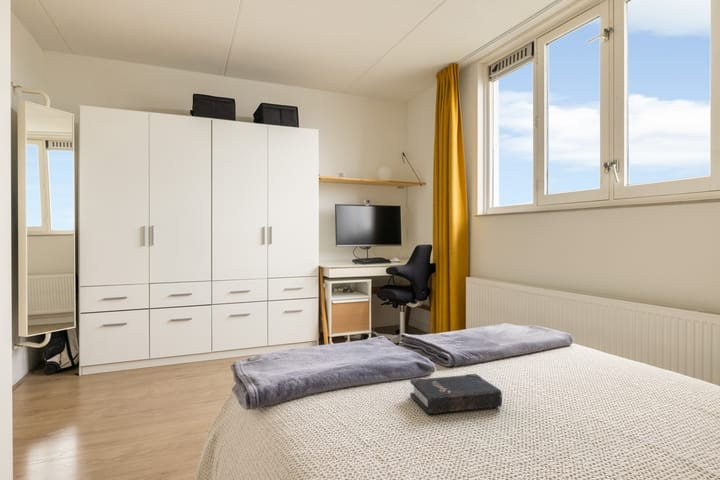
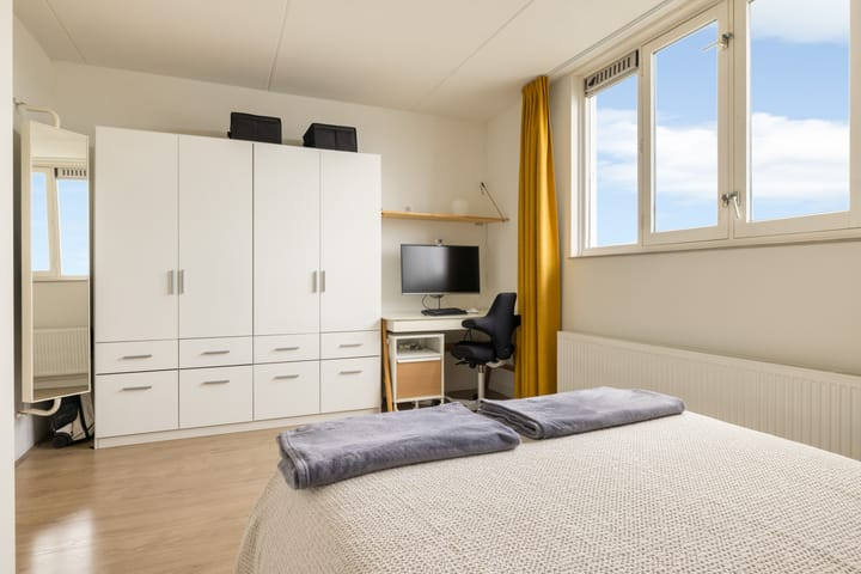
- hardback book [409,373,503,415]
